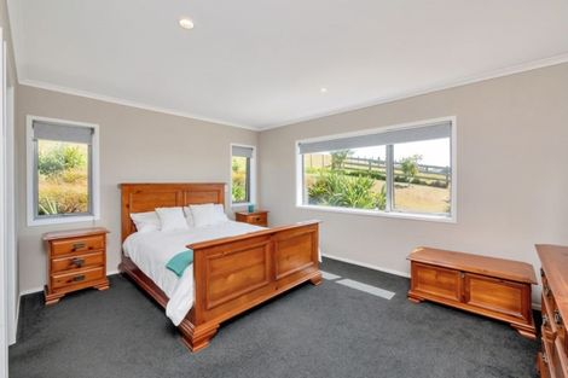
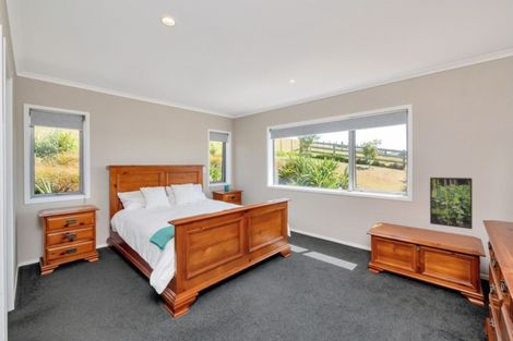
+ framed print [429,176,474,230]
